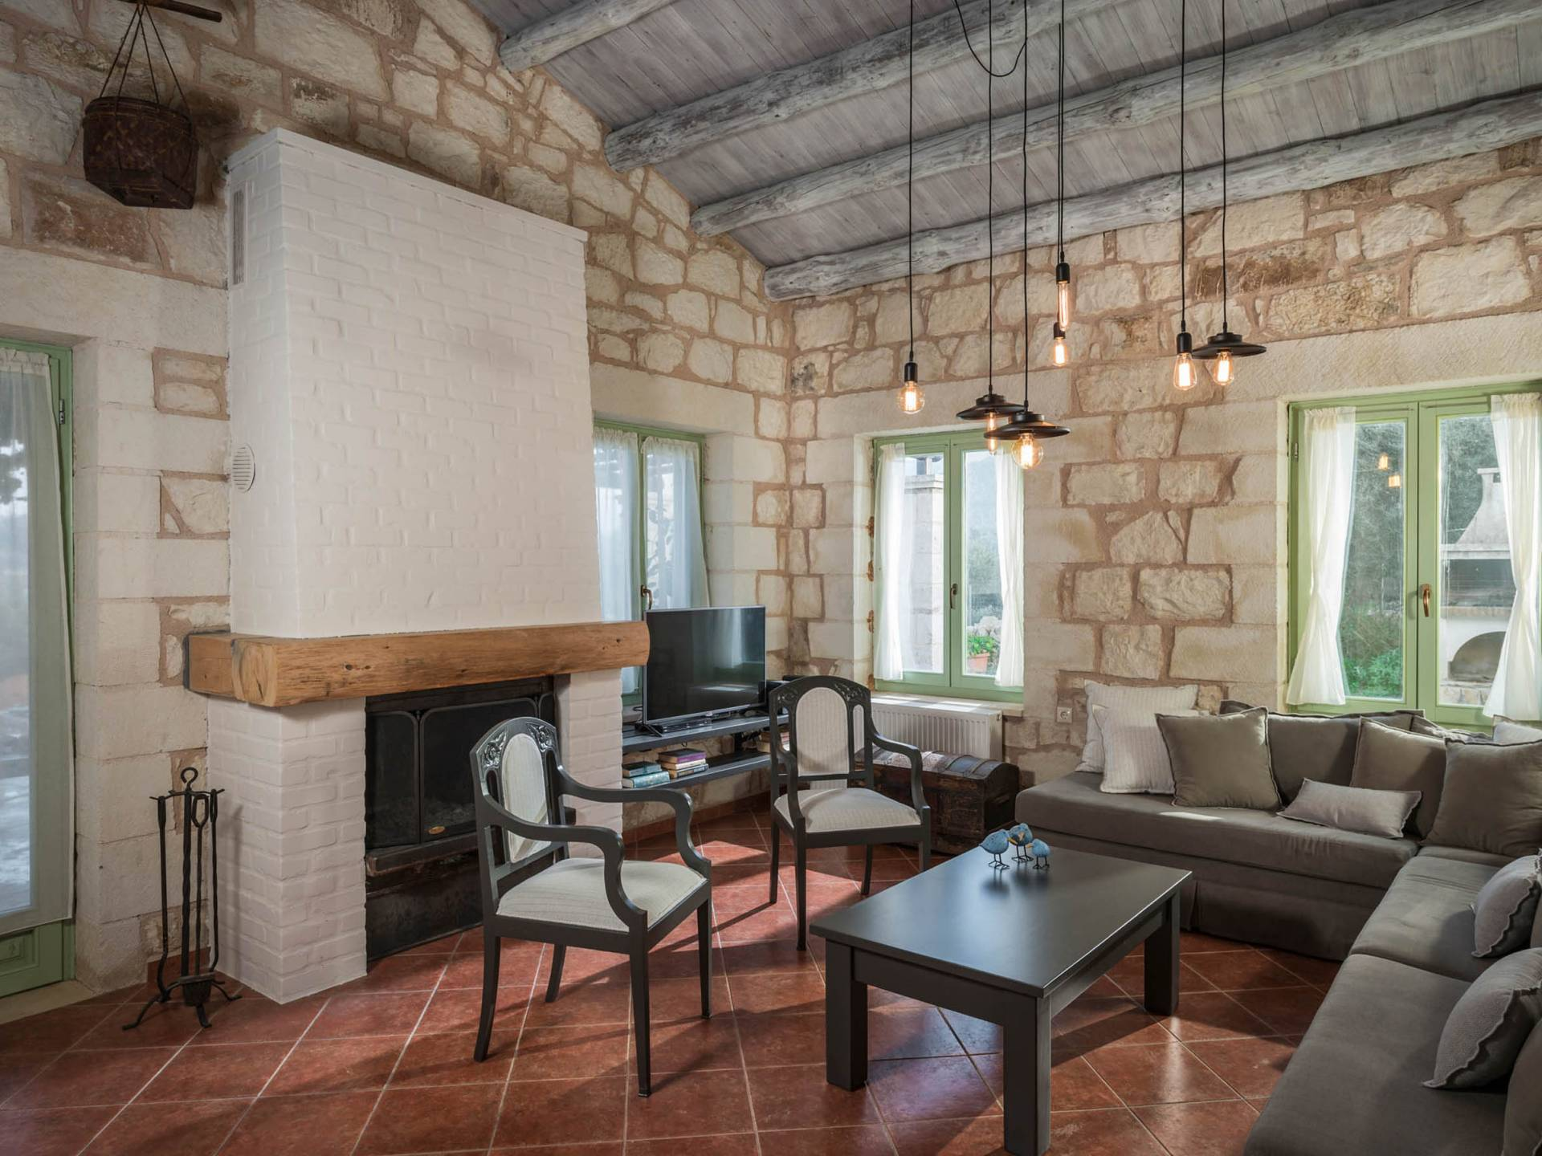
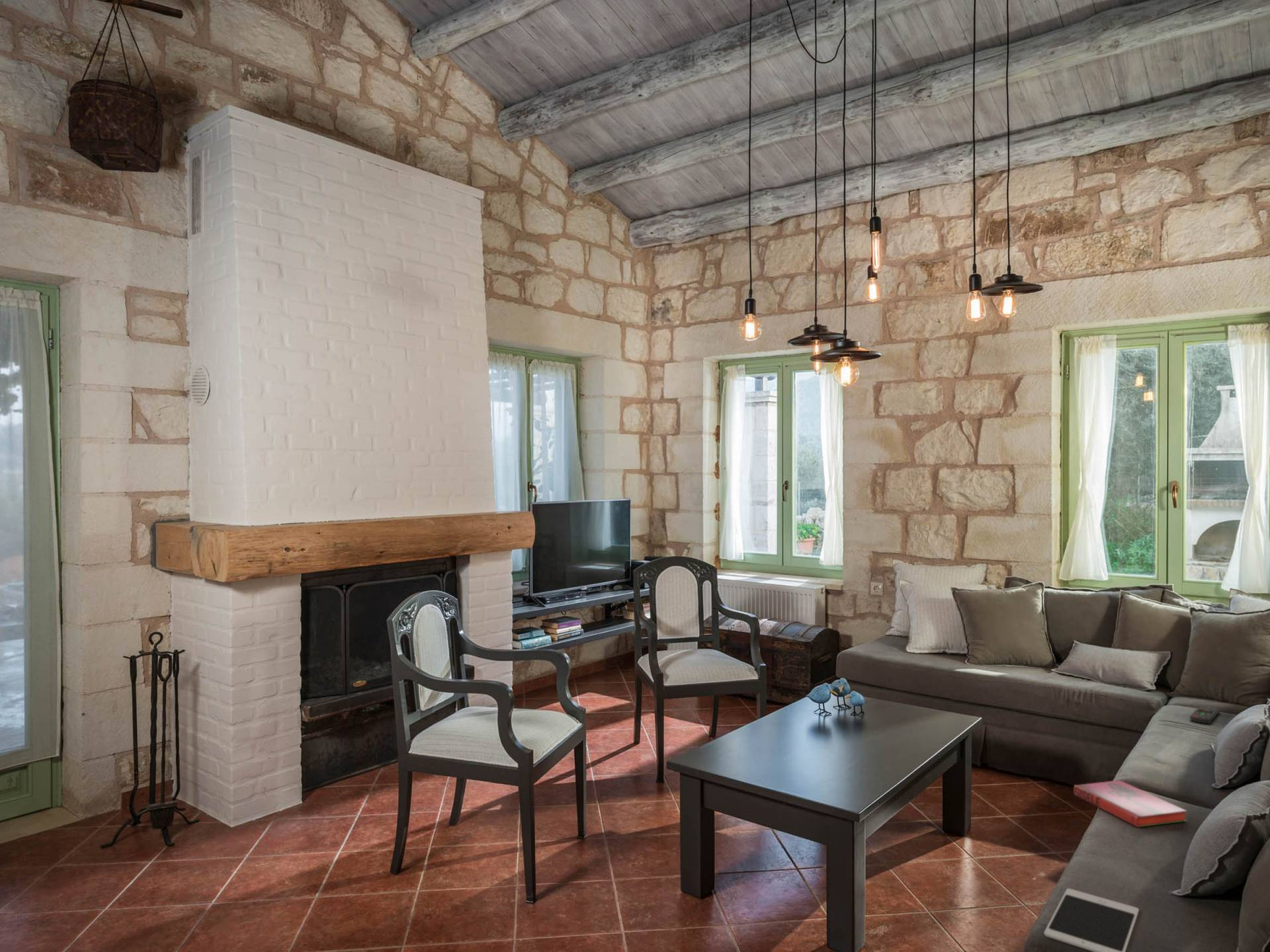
+ hardback book [1073,779,1188,828]
+ tablet [1044,888,1140,952]
+ remote control [1189,705,1220,724]
